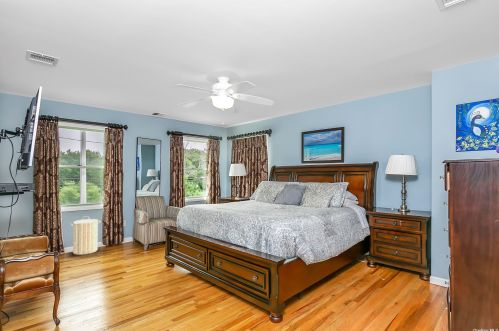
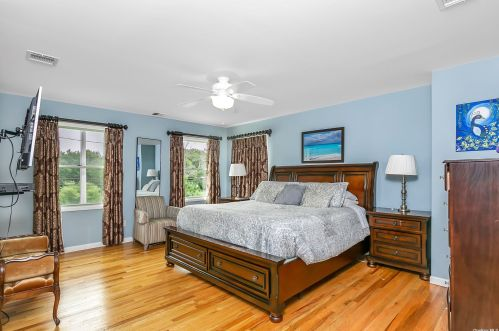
- laundry hamper [70,215,101,256]
